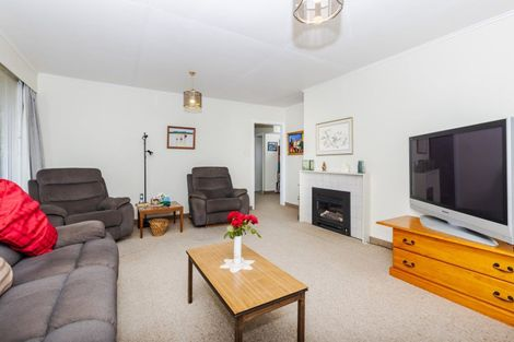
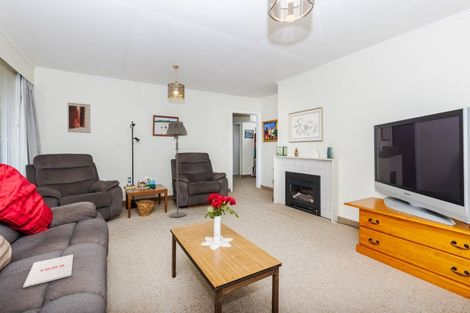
+ magazine [22,254,74,289]
+ wall art [66,102,92,134]
+ floor lamp [165,120,188,218]
